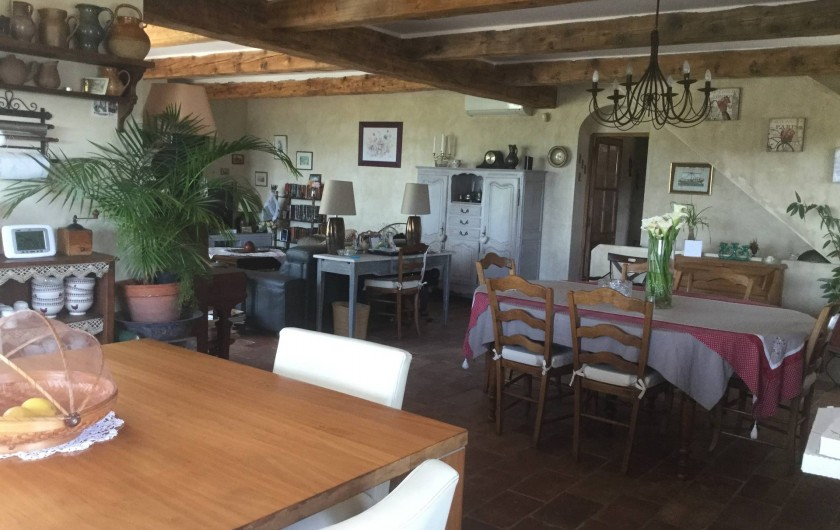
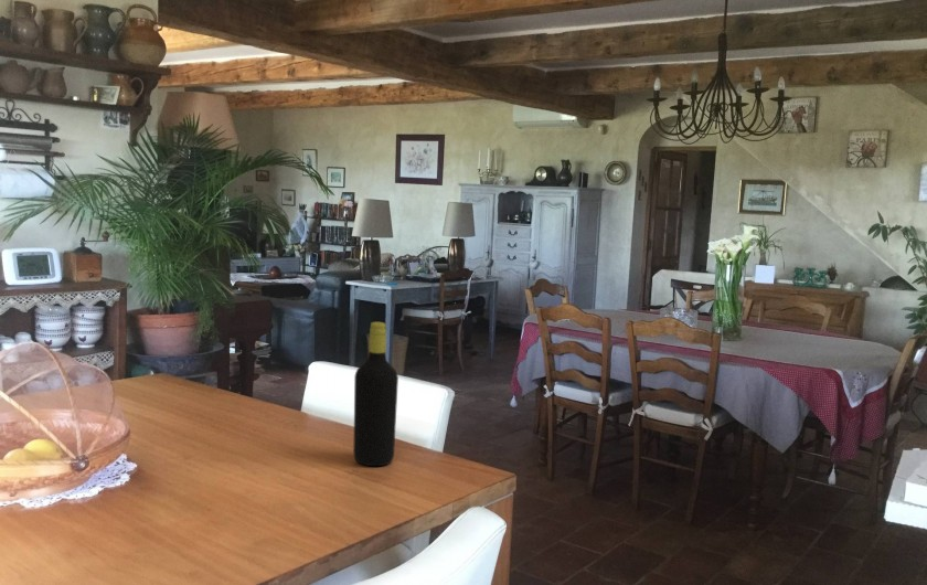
+ bottle [352,321,399,467]
